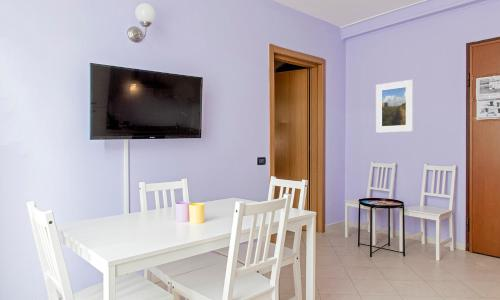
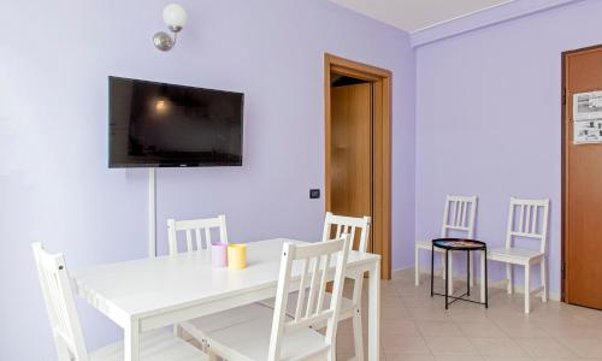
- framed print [375,79,414,134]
